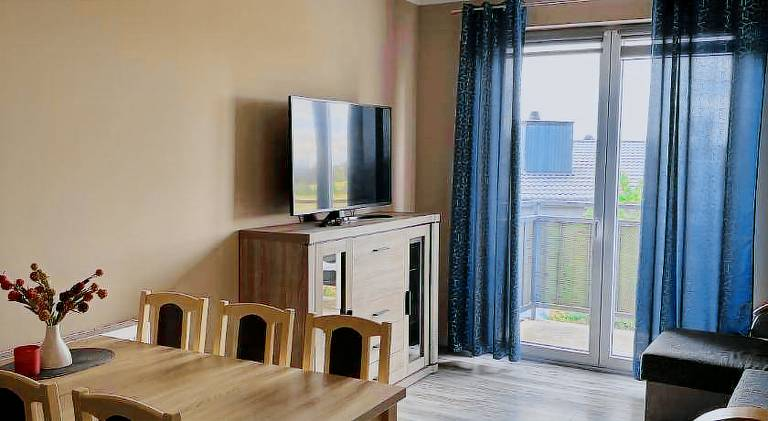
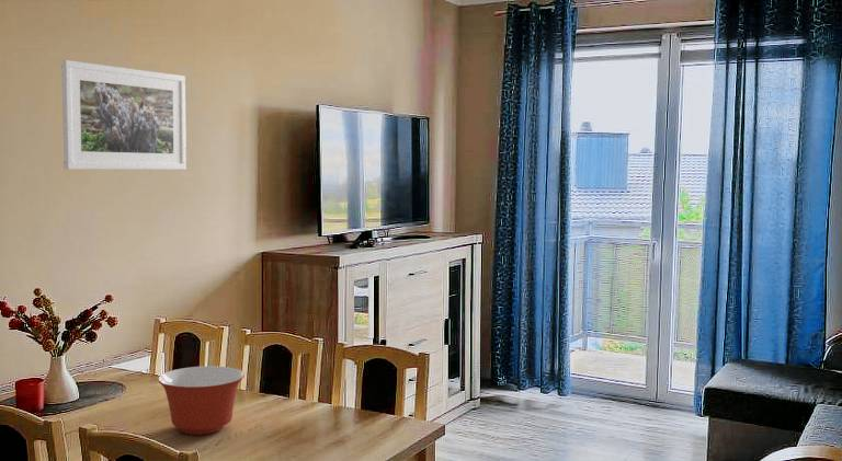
+ mixing bowl [157,366,246,436]
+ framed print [60,59,187,171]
